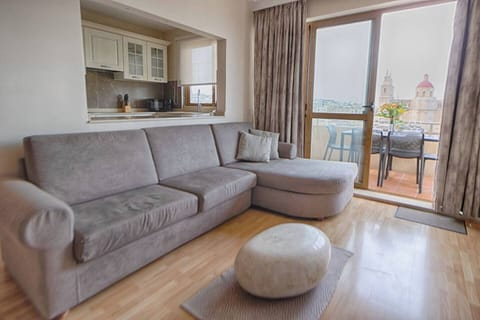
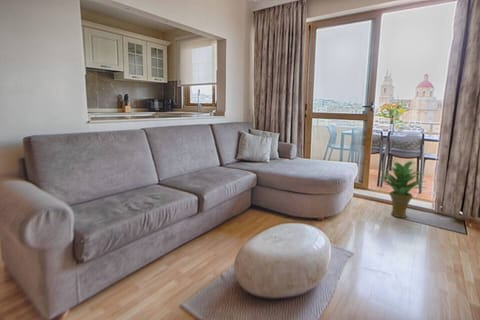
+ potted plant [378,158,428,219]
